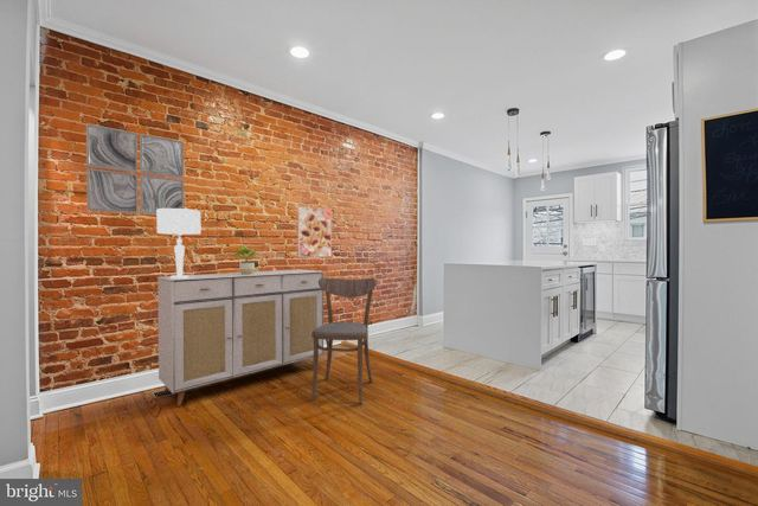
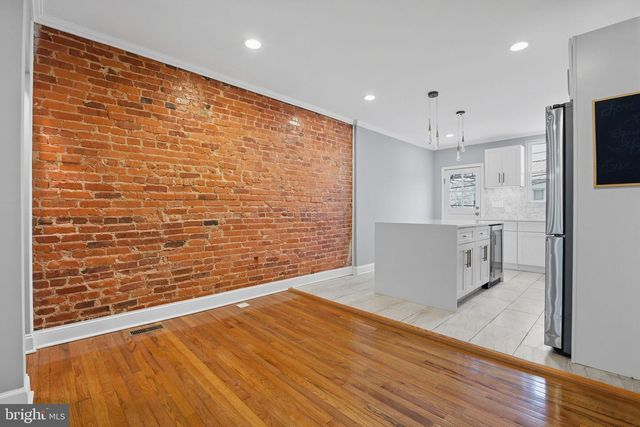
- dining chair [309,276,378,405]
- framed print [296,205,333,258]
- table lamp [156,207,201,278]
- wall art [85,122,185,216]
- potted plant [231,243,258,274]
- sideboard [156,268,325,408]
